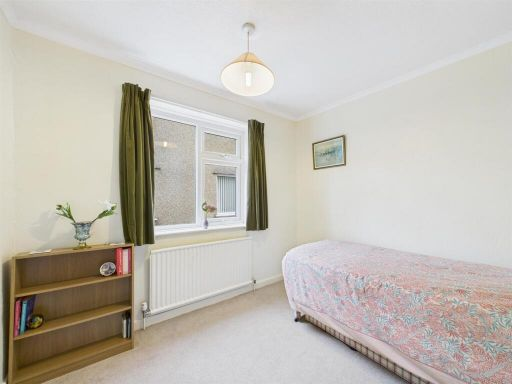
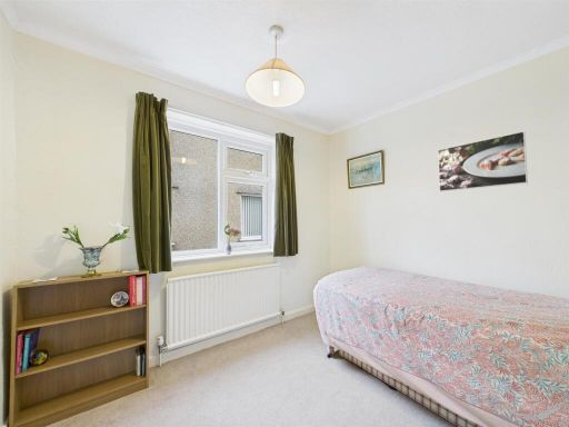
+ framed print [437,130,529,192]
